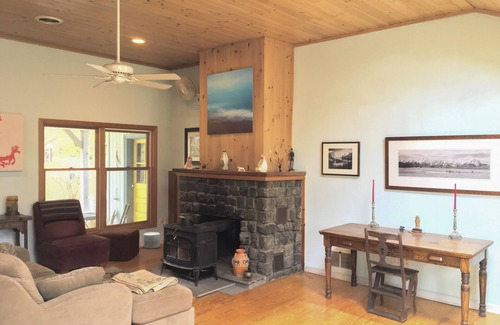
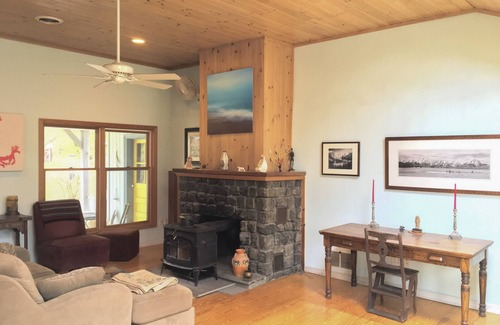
- planter [143,231,161,250]
